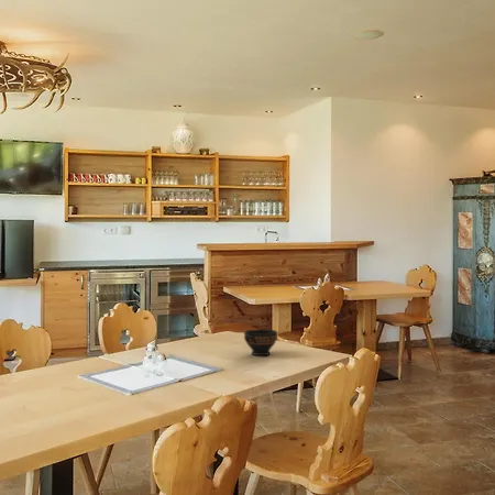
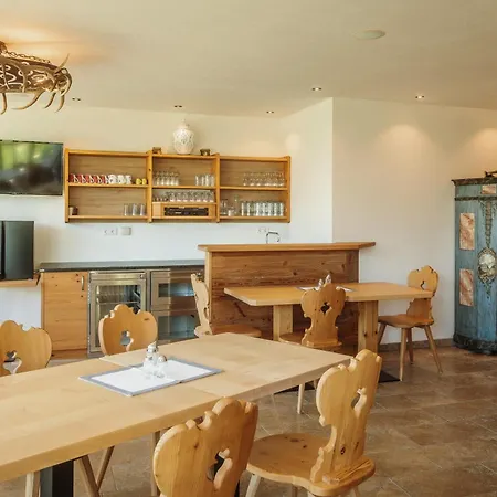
- bowl [243,328,278,356]
